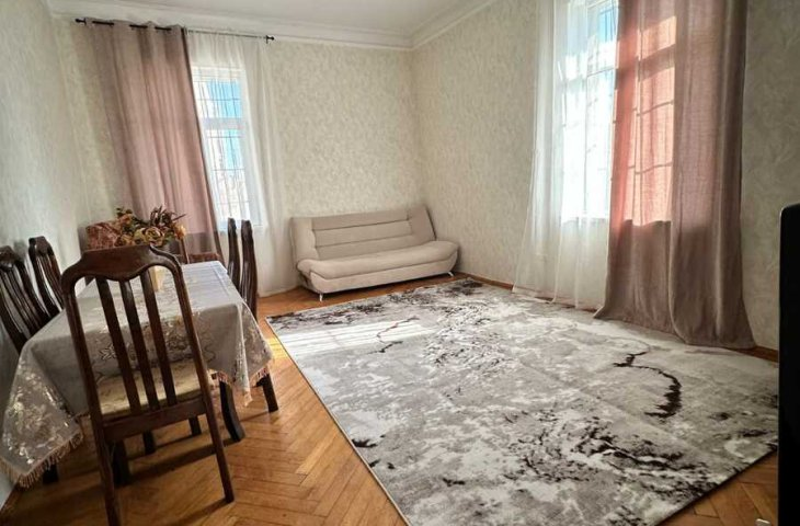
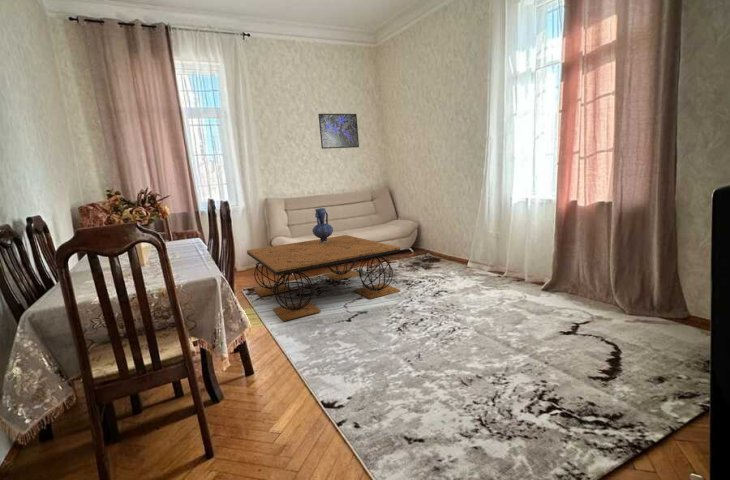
+ coffee table [246,234,401,322]
+ vase [311,207,334,243]
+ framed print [317,113,360,150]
